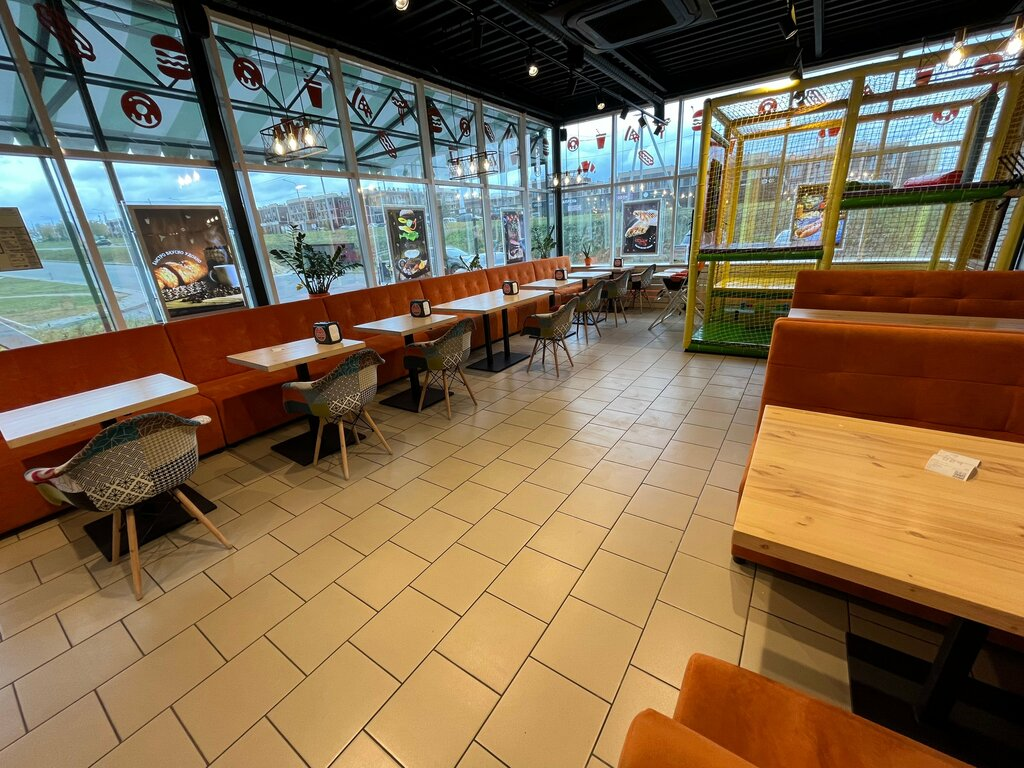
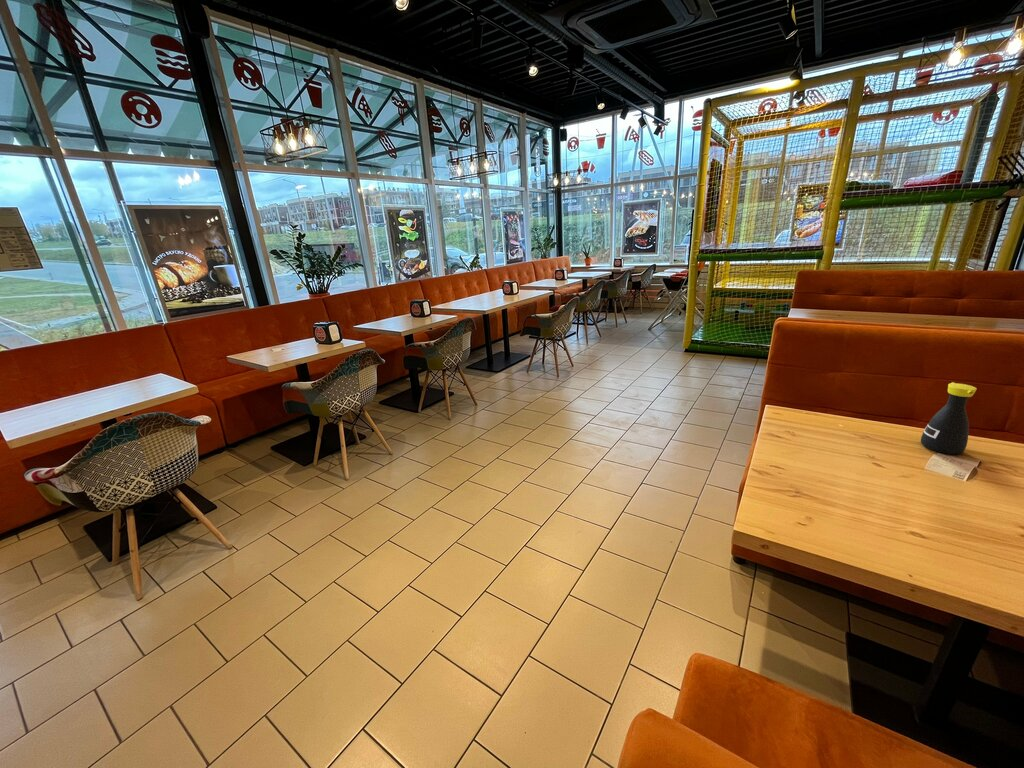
+ bottle [920,381,978,455]
